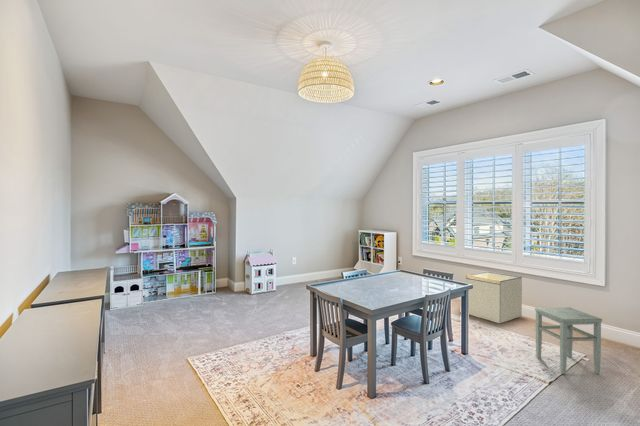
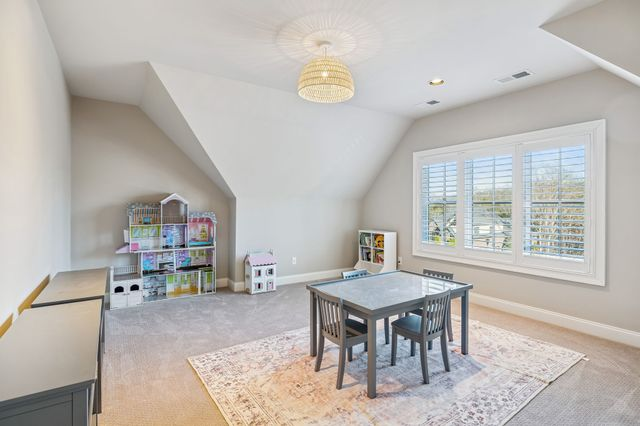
- storage bin [465,271,523,324]
- stool [534,306,603,375]
